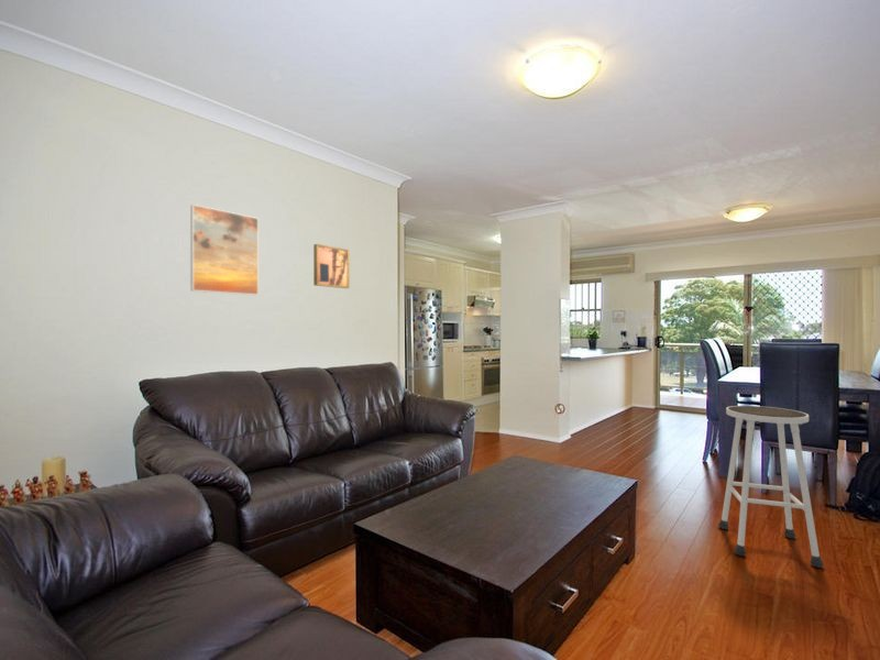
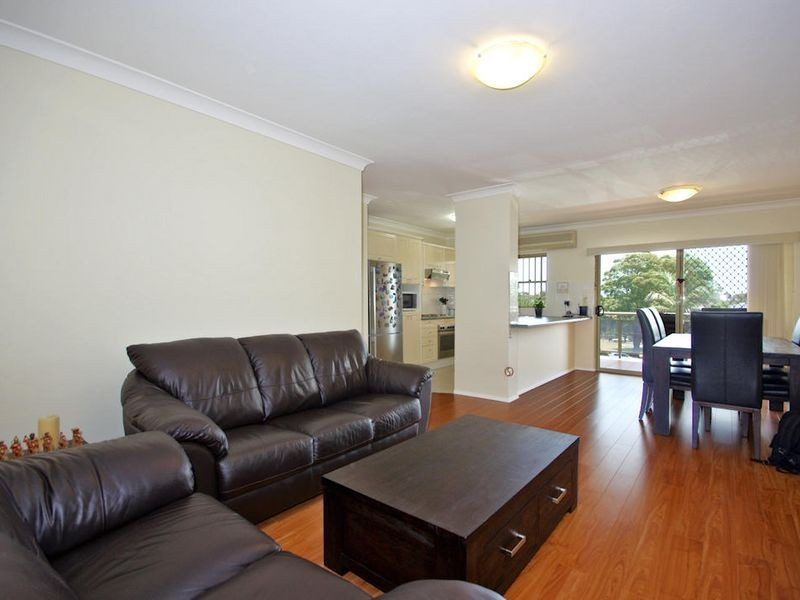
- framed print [189,204,260,296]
- wall art [312,243,351,289]
- stool [717,405,825,569]
